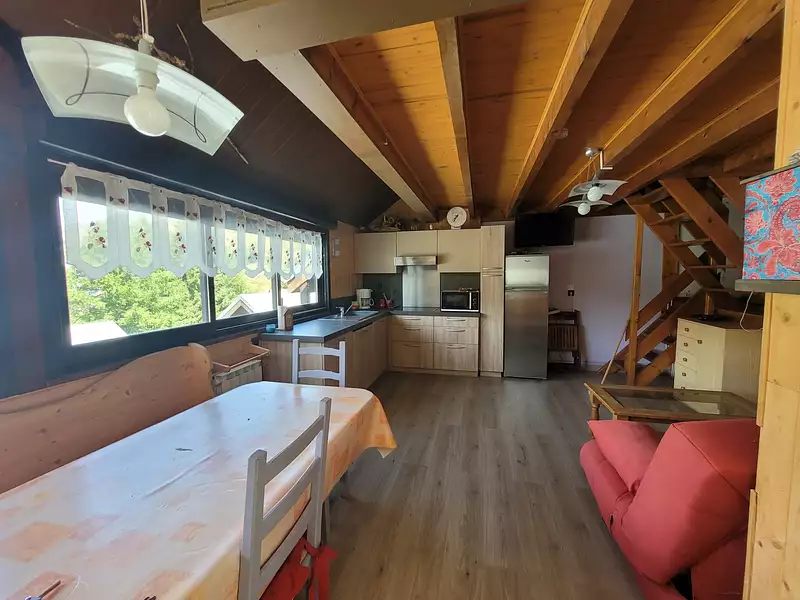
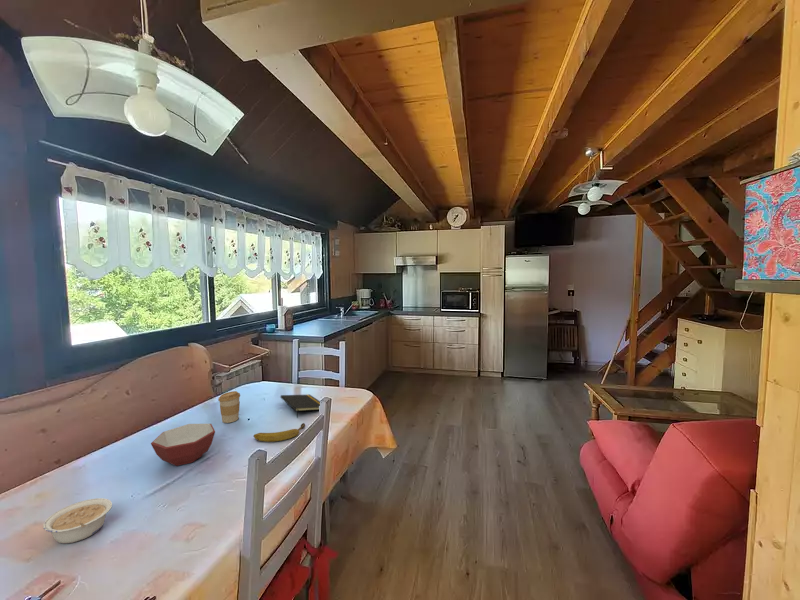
+ bowl [150,423,216,467]
+ legume [42,497,113,545]
+ notepad [280,393,321,419]
+ coffee cup [217,390,241,424]
+ fruit [253,422,306,443]
